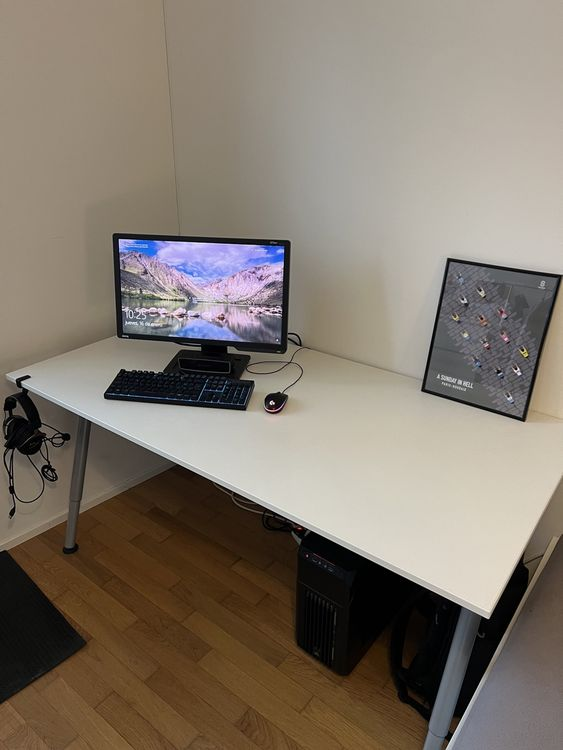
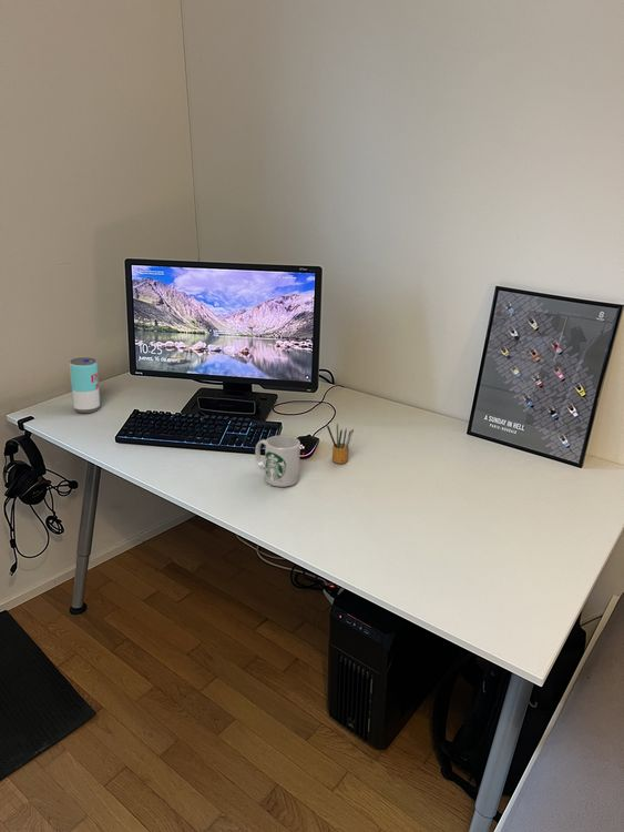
+ mug [255,435,301,488]
+ pencil box [326,423,355,465]
+ beverage can [69,356,101,414]
